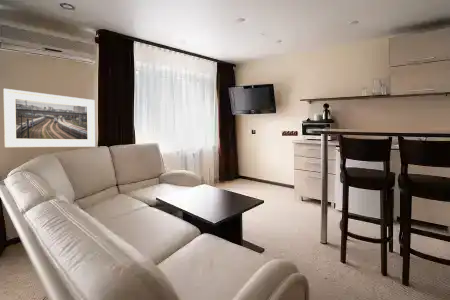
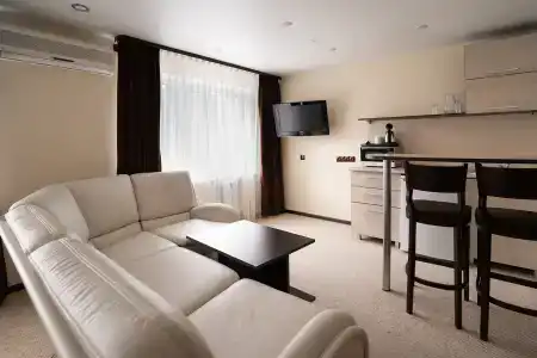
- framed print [3,88,96,148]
